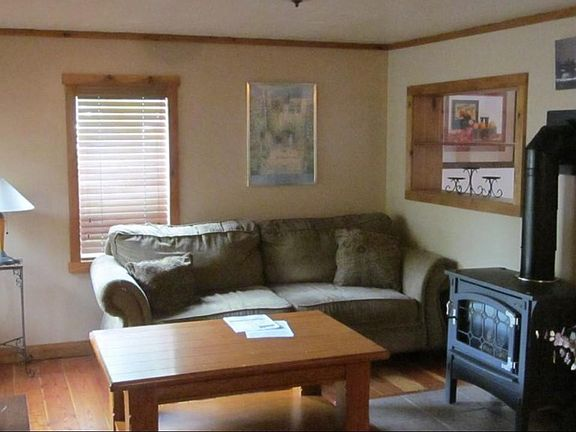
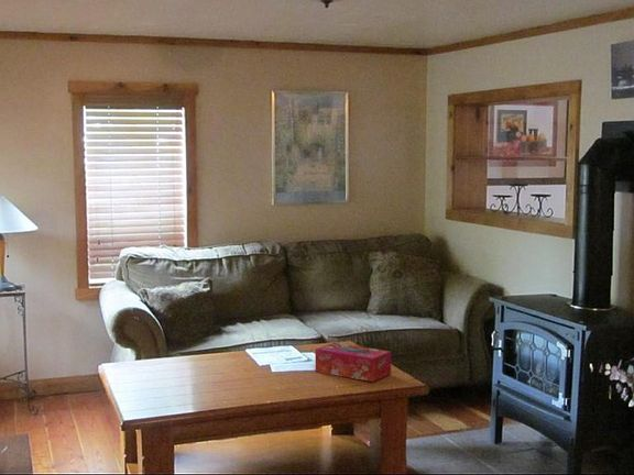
+ tissue box [314,342,392,383]
